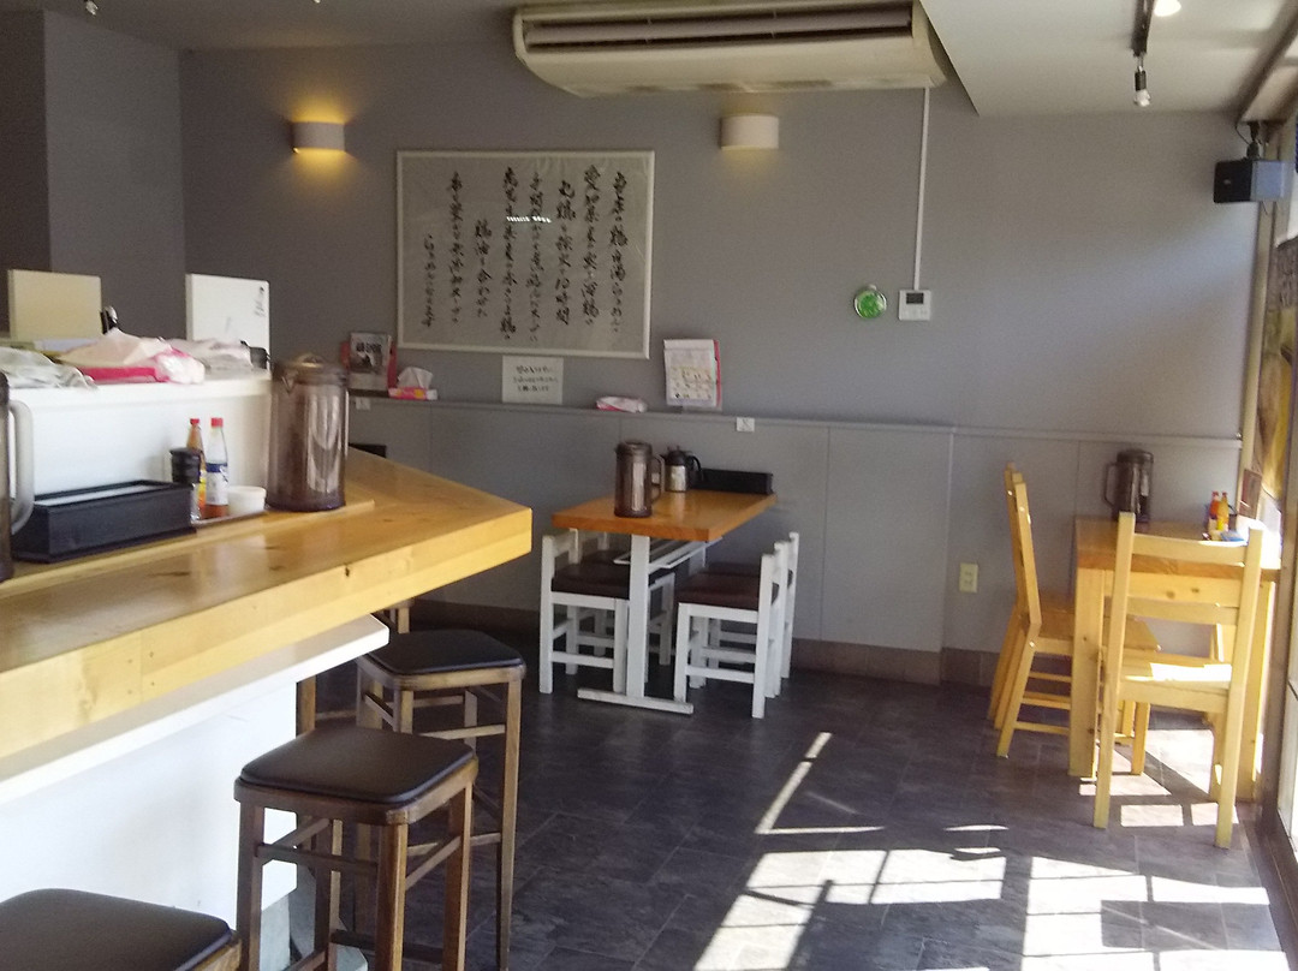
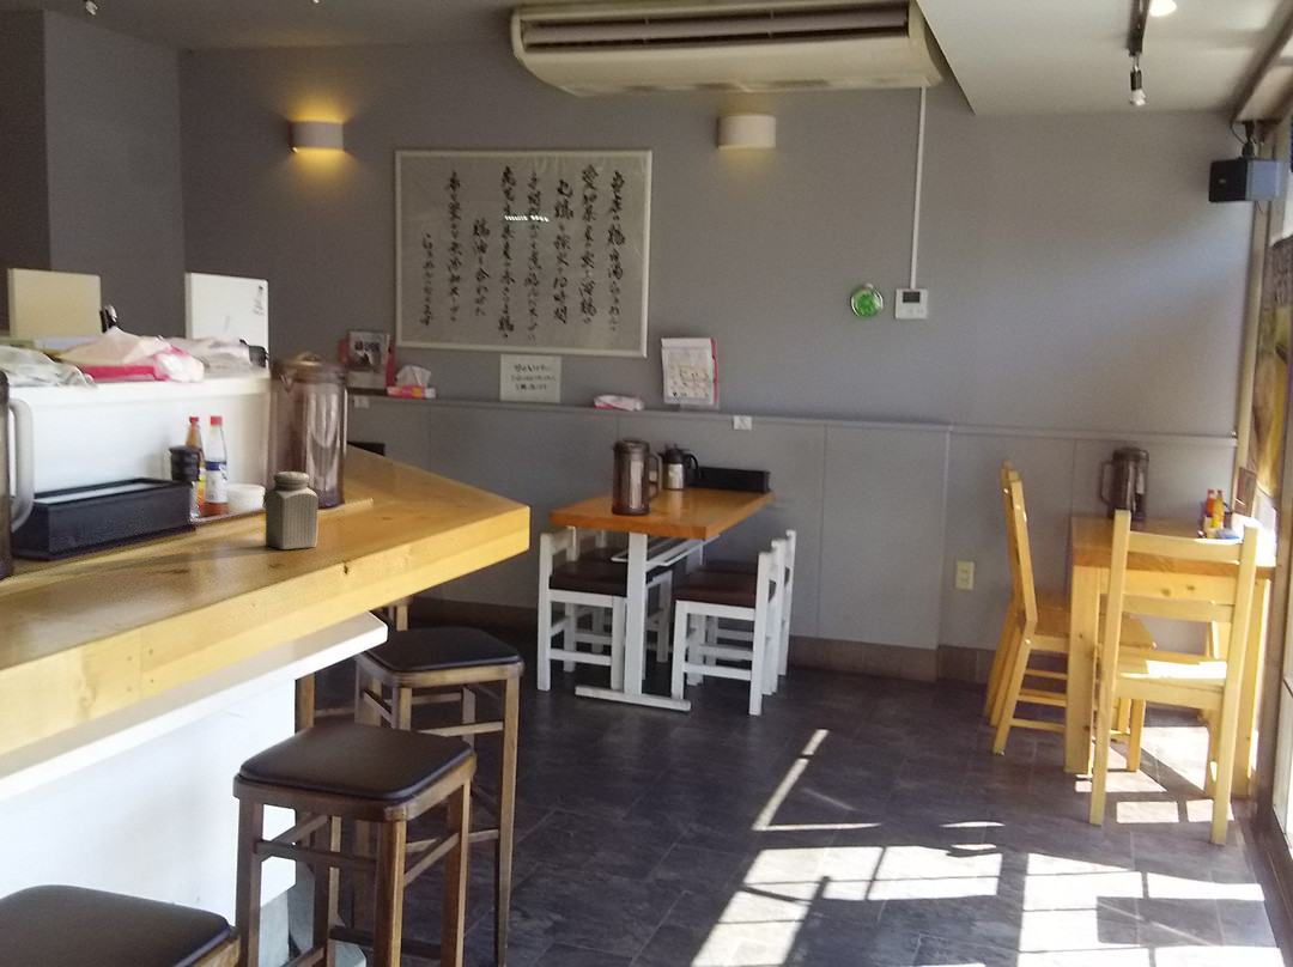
+ salt shaker [263,470,318,551]
